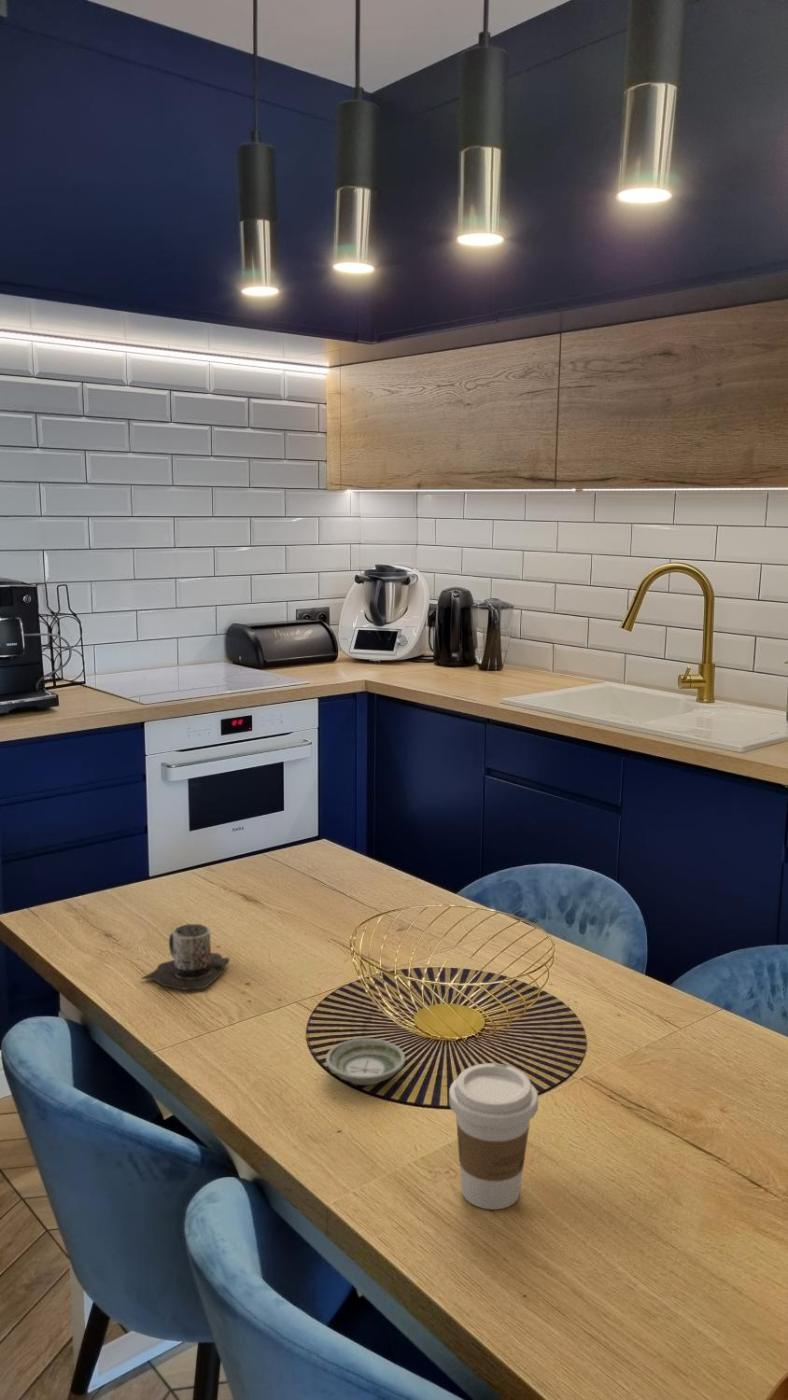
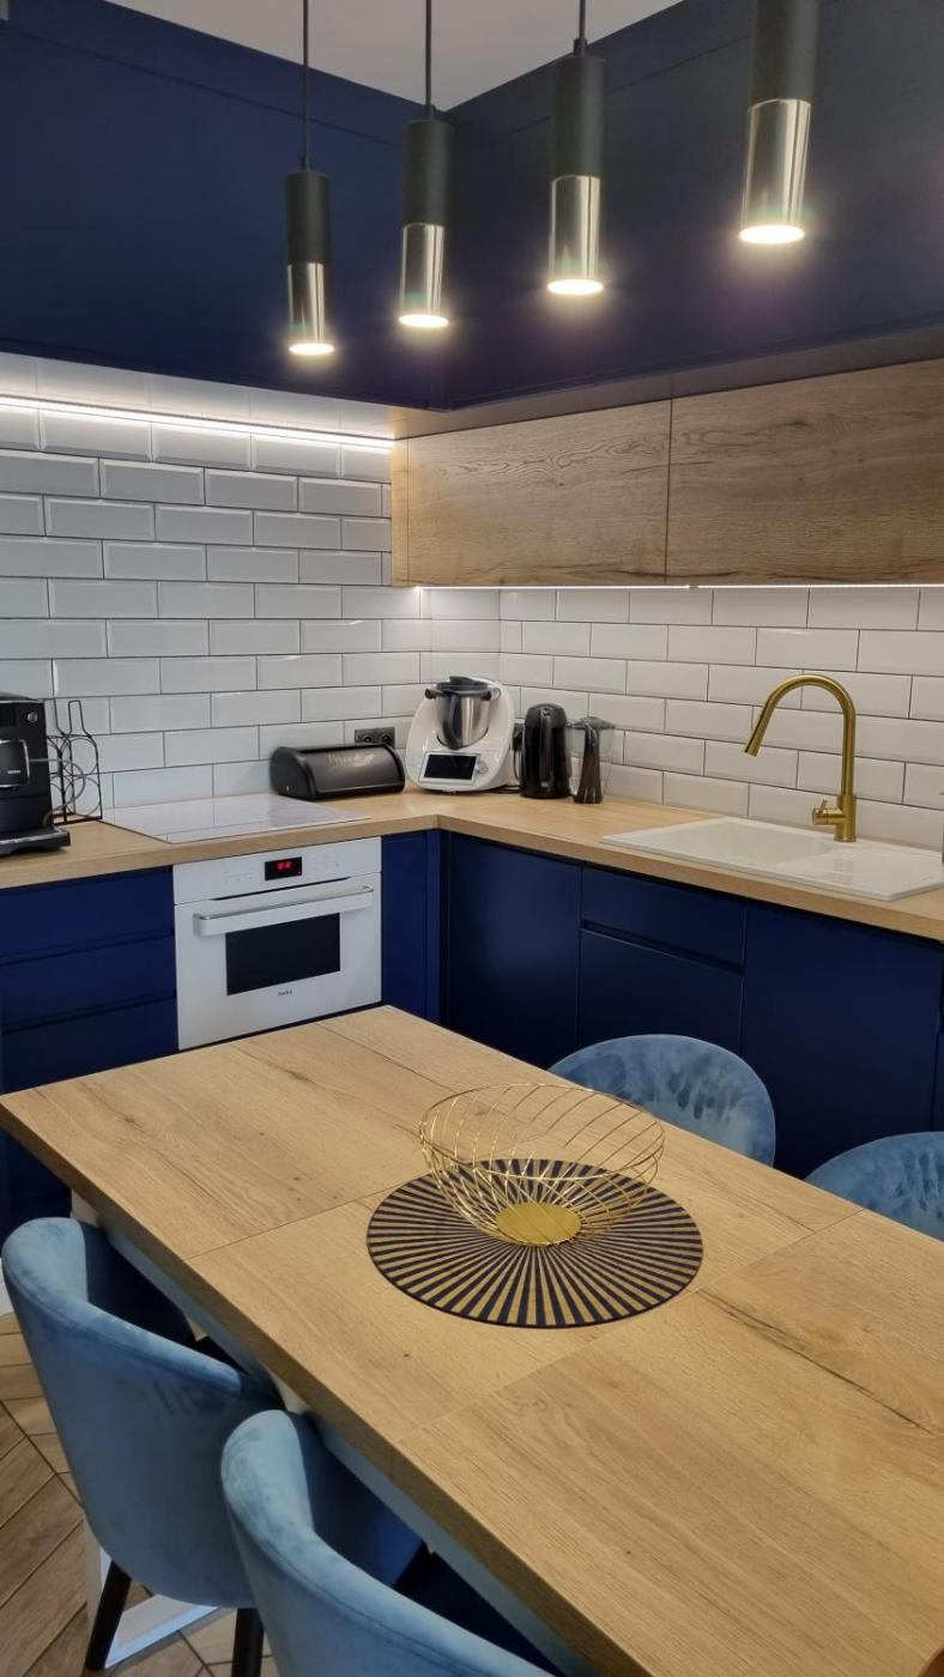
- saucer [325,1037,406,1086]
- mug [140,923,231,990]
- coffee cup [448,1062,539,1210]
